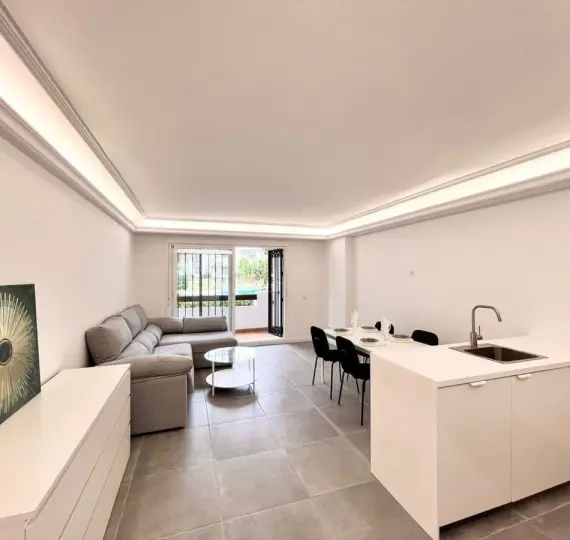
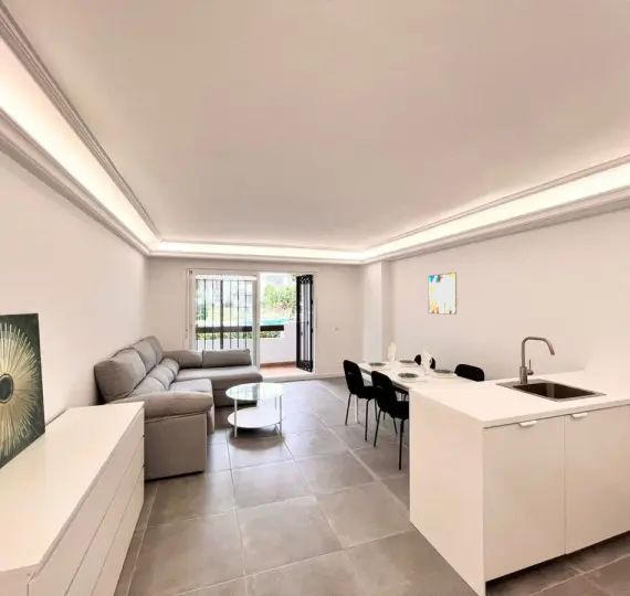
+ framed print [427,272,458,316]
